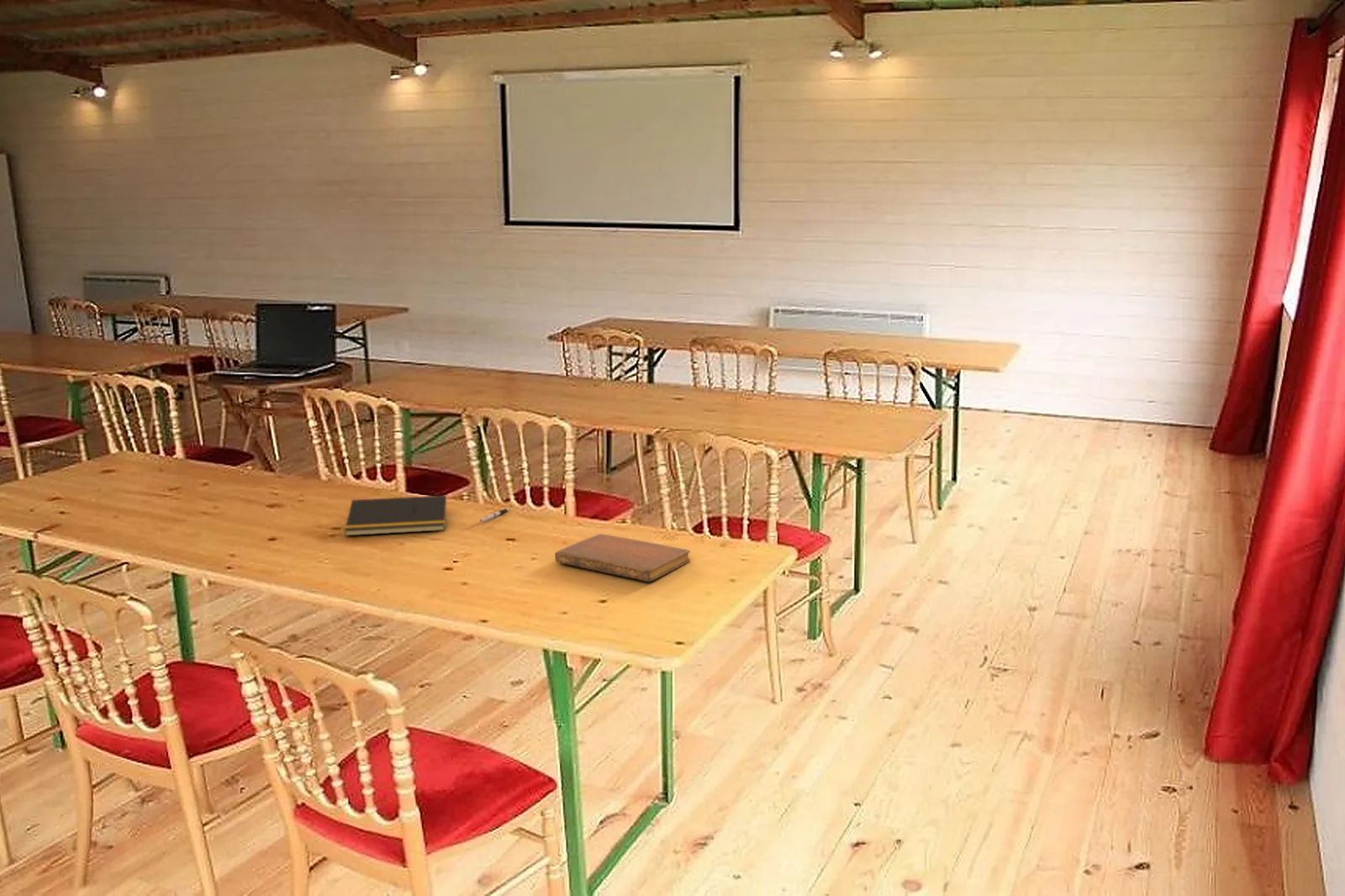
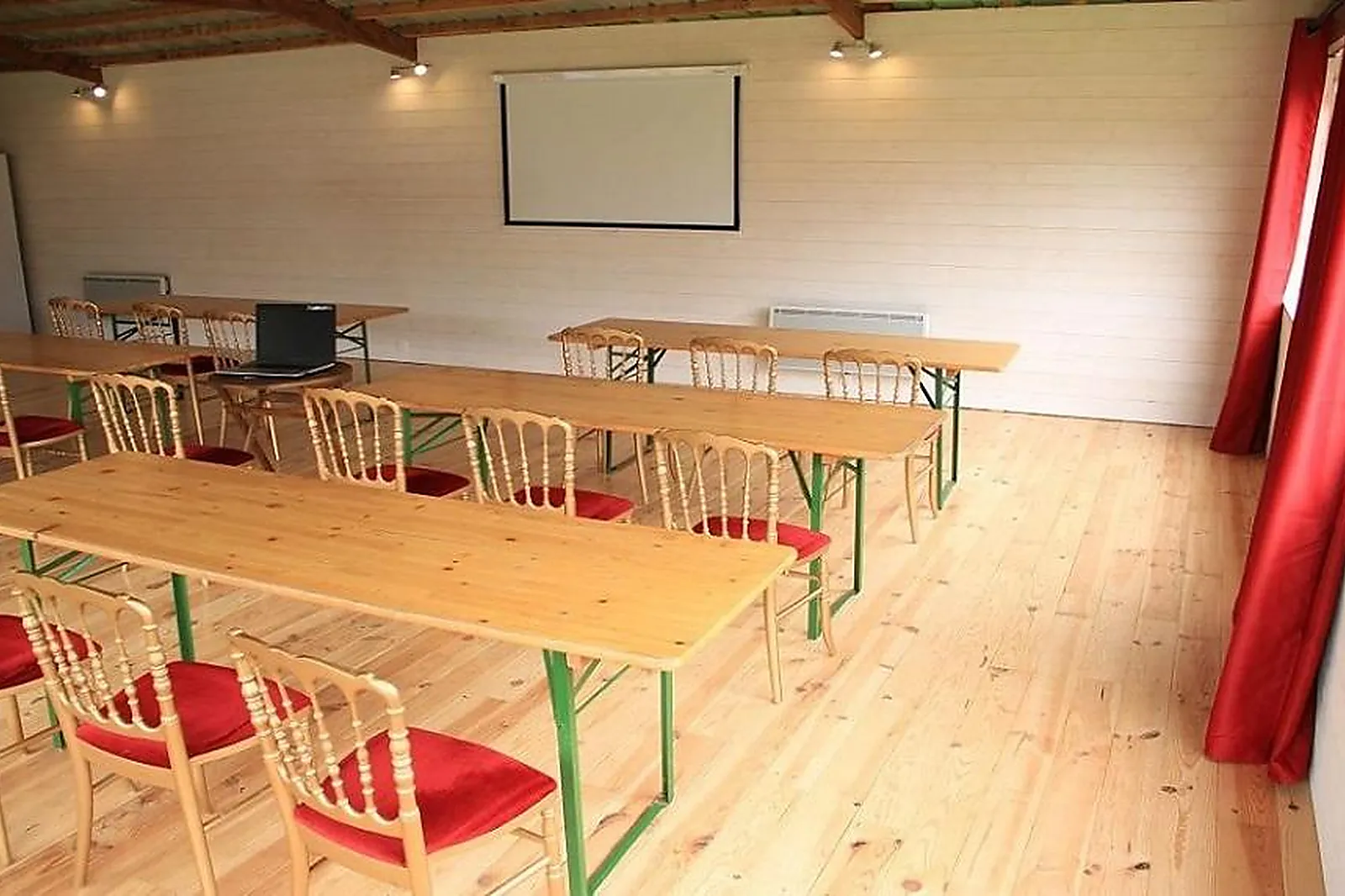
- notepad [344,494,447,536]
- notebook [554,533,691,582]
- pen [479,508,510,523]
